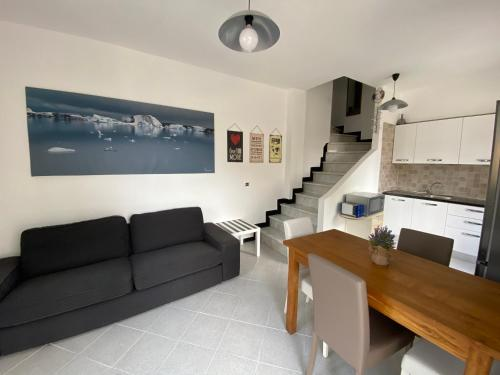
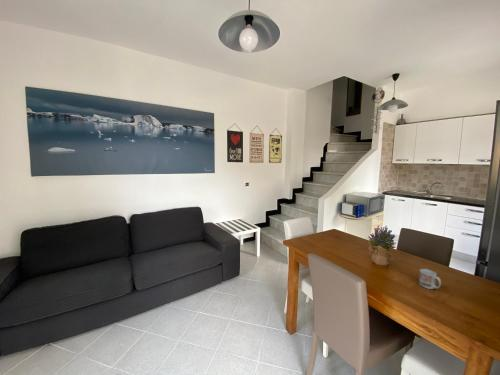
+ cup [418,268,442,290]
